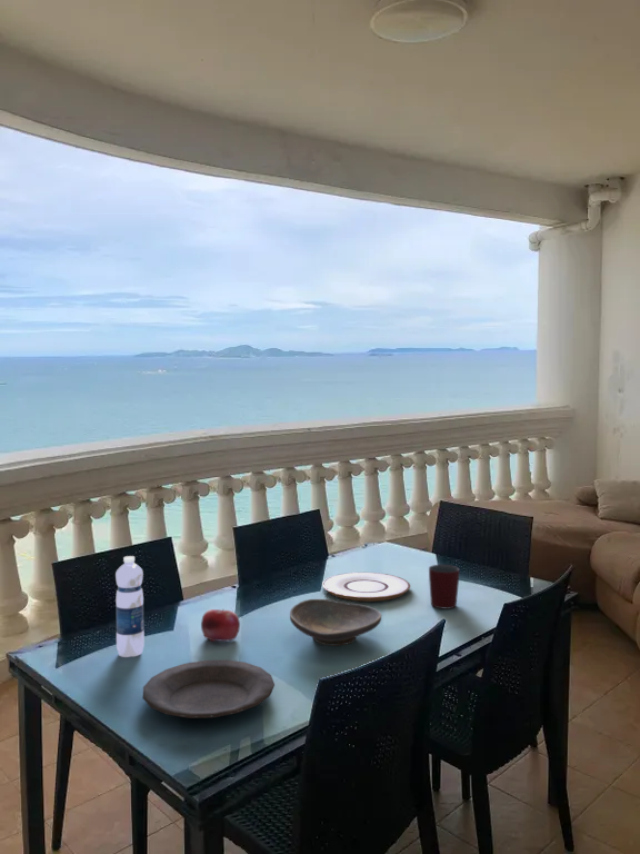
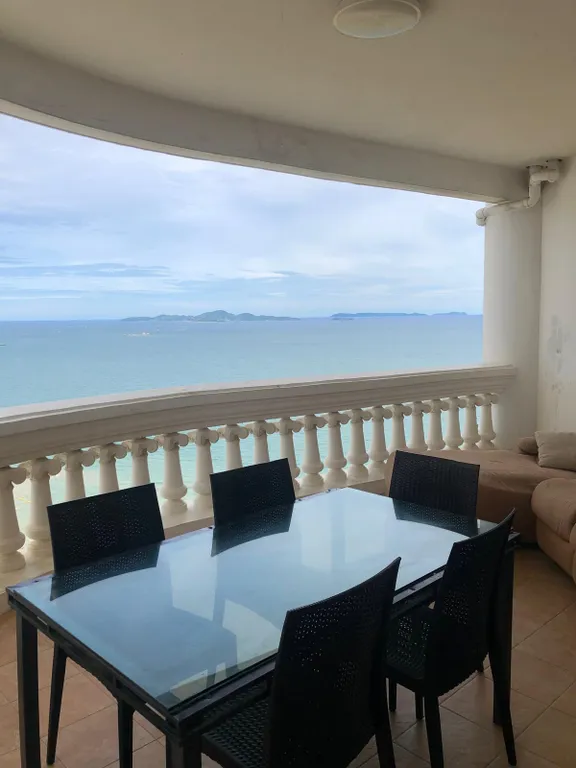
- mug [428,564,460,609]
- decorative bowl [289,598,382,647]
- fruit [200,608,241,643]
- water bottle [114,555,146,658]
- plate [321,572,411,603]
- plate [142,659,276,719]
